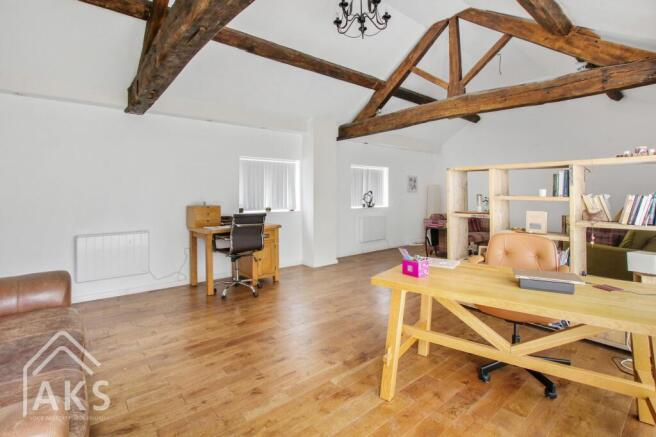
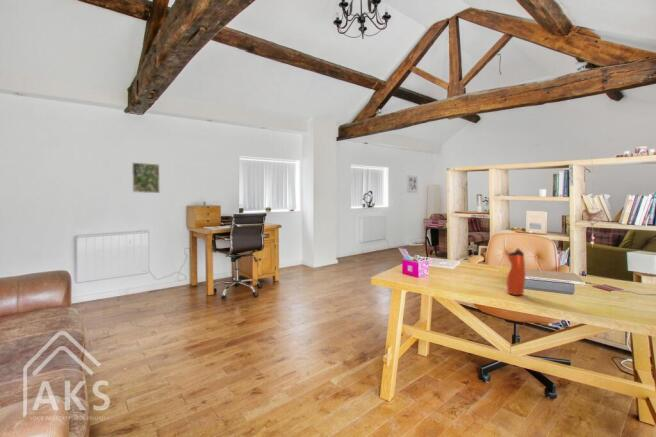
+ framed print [131,162,161,194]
+ water bottle [505,247,527,296]
